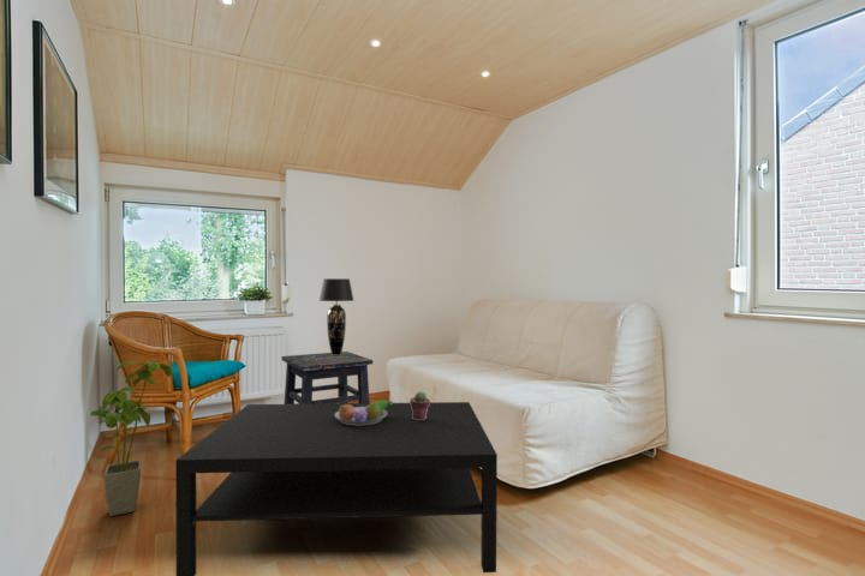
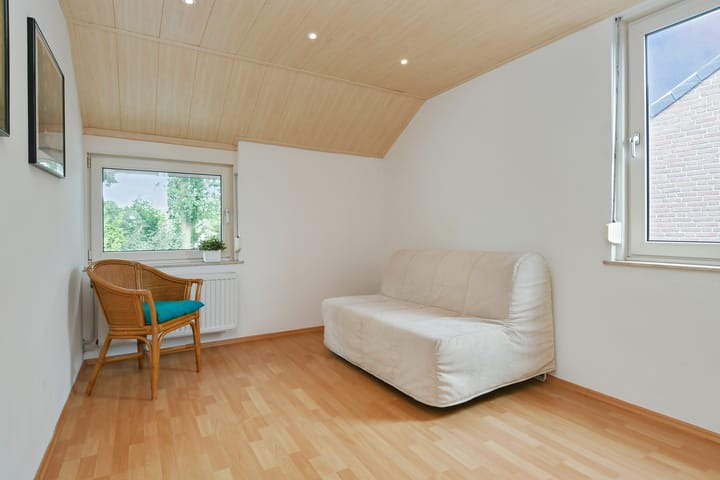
- potted succulent [408,390,431,420]
- coffee table [174,401,499,576]
- fruit bowl [335,400,394,426]
- house plant [89,360,173,517]
- side table [281,350,374,404]
- table lamp [318,277,356,355]
